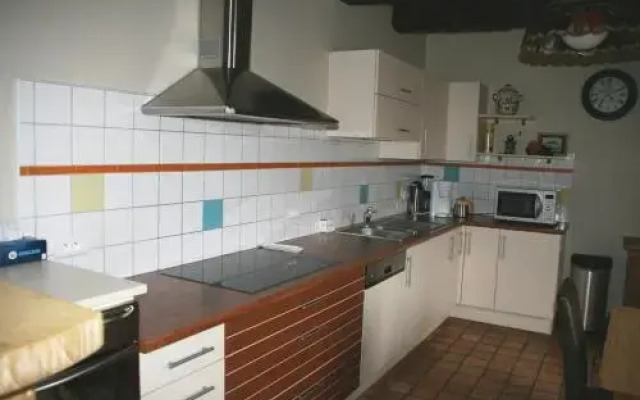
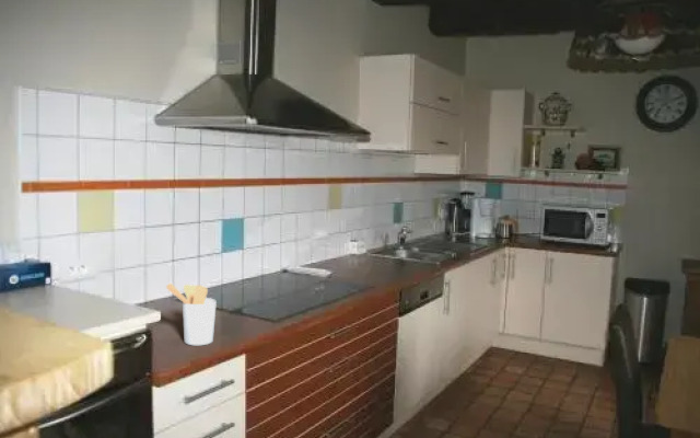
+ utensil holder [165,283,218,346]
